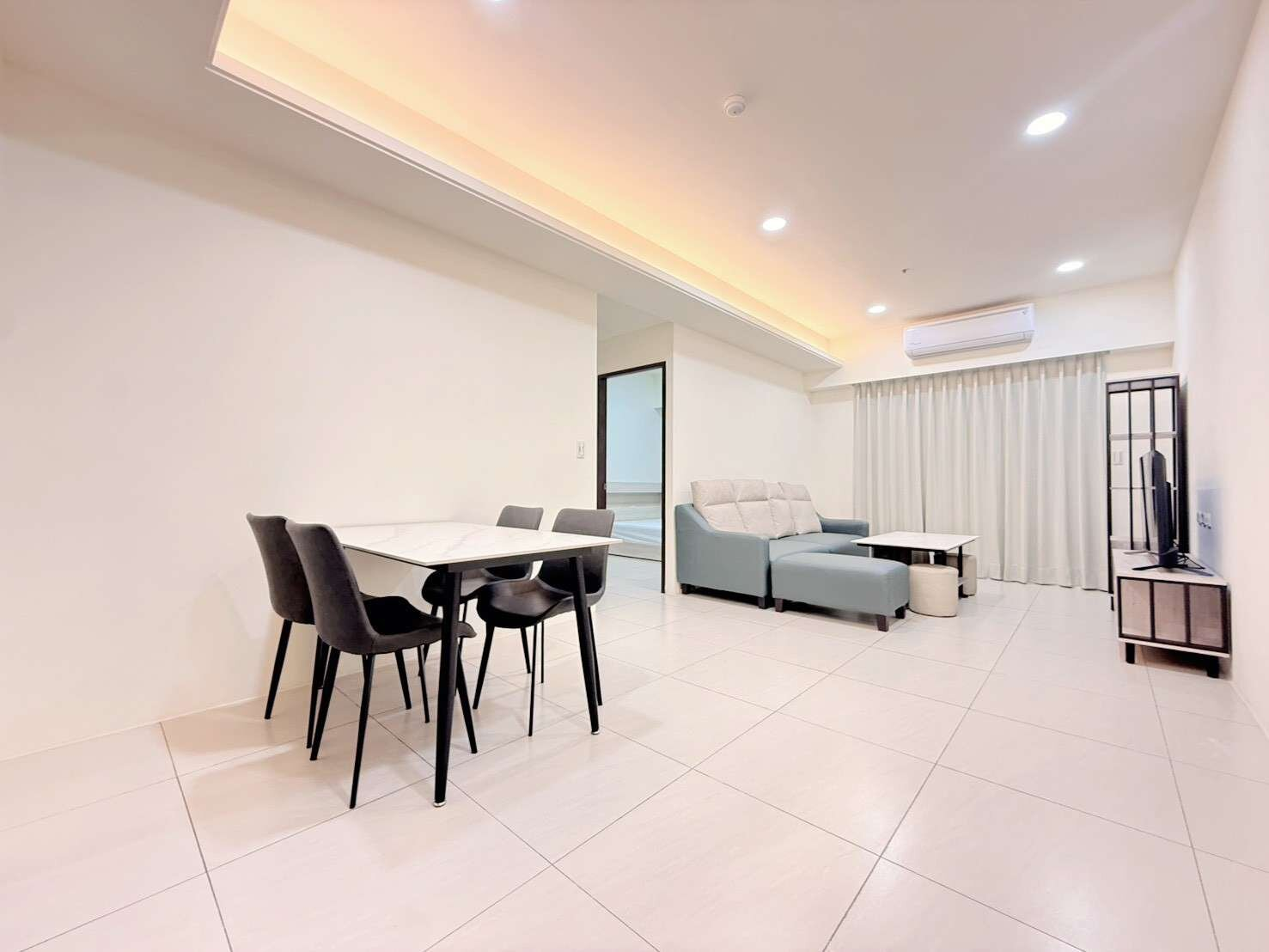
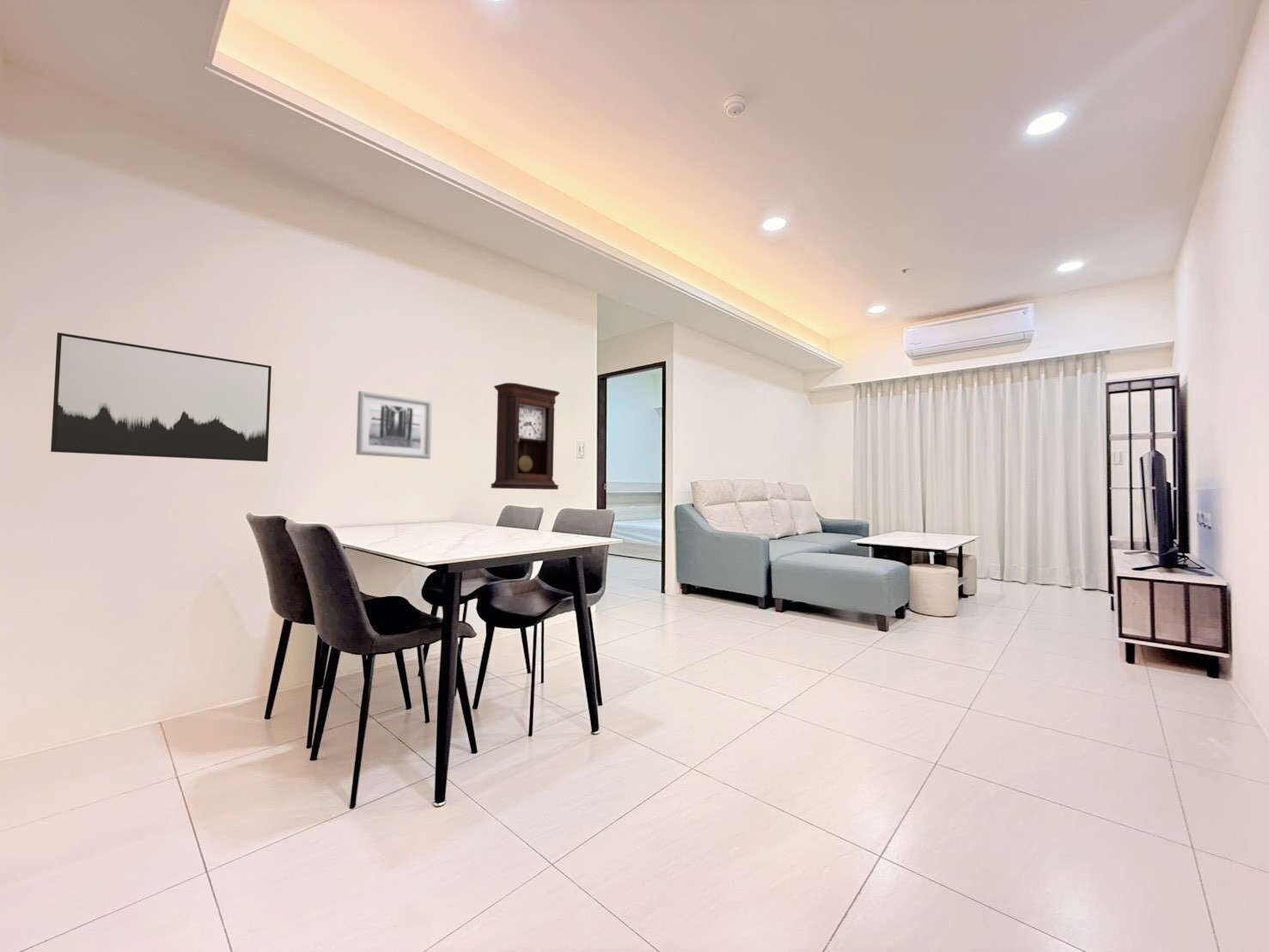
+ wall art [50,332,272,462]
+ wall art [355,390,433,460]
+ pendulum clock [490,382,560,491]
